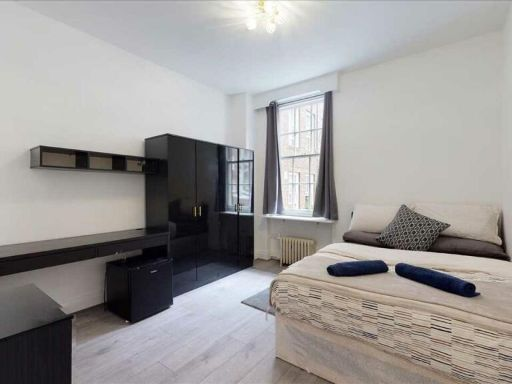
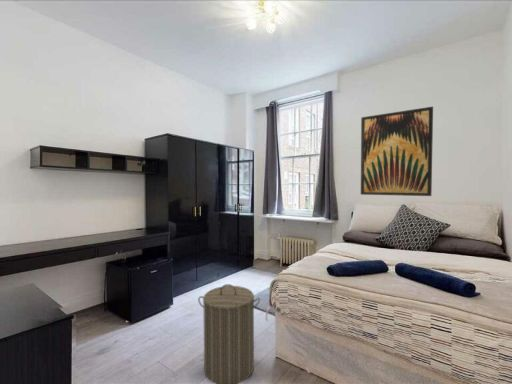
+ wall art [360,105,434,197]
+ laundry hamper [197,283,261,384]
